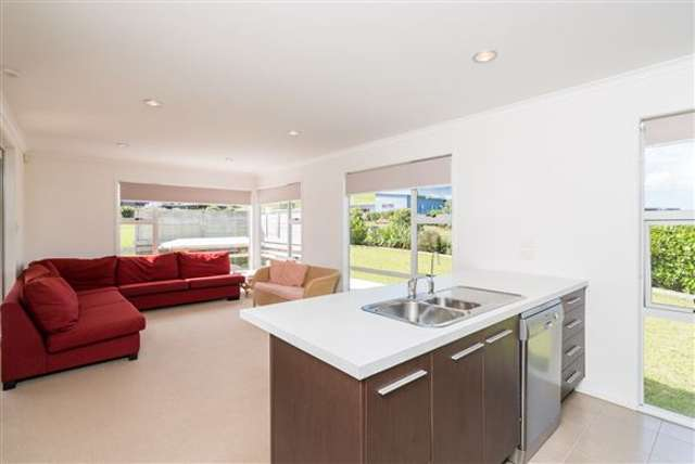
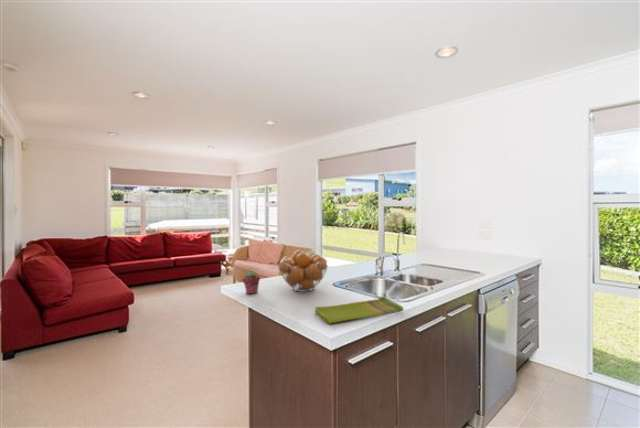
+ dish towel [314,296,404,325]
+ fruit basket [277,250,329,293]
+ potted succulent [241,269,261,295]
